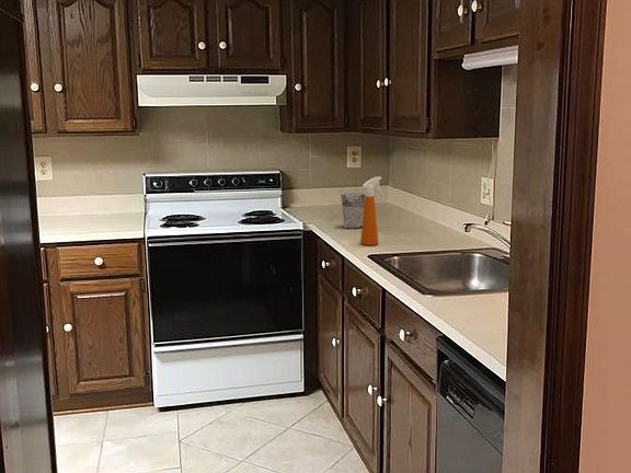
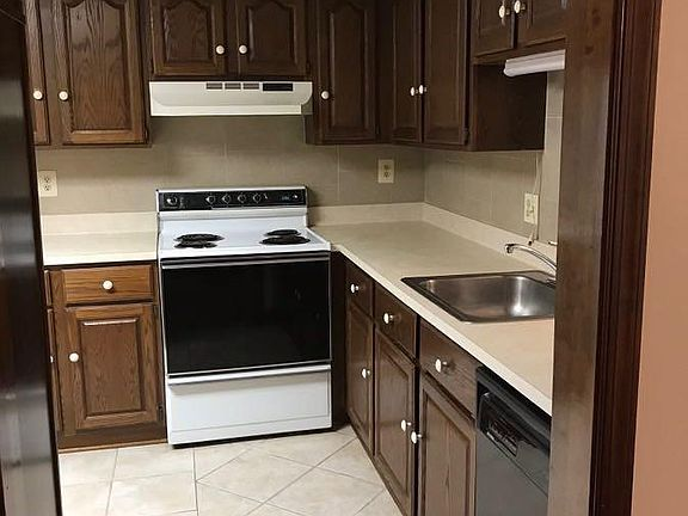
- cup [340,192,365,229]
- spray bottle [359,175,386,246]
